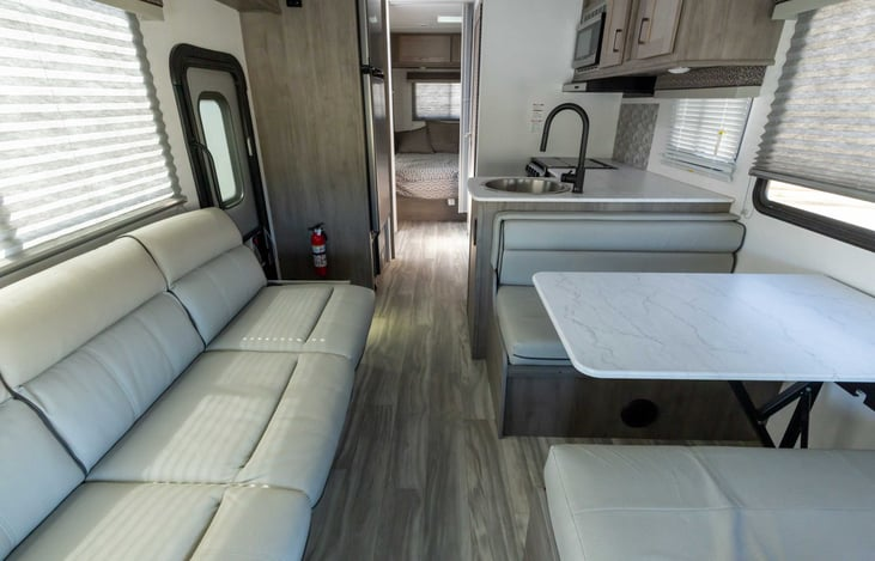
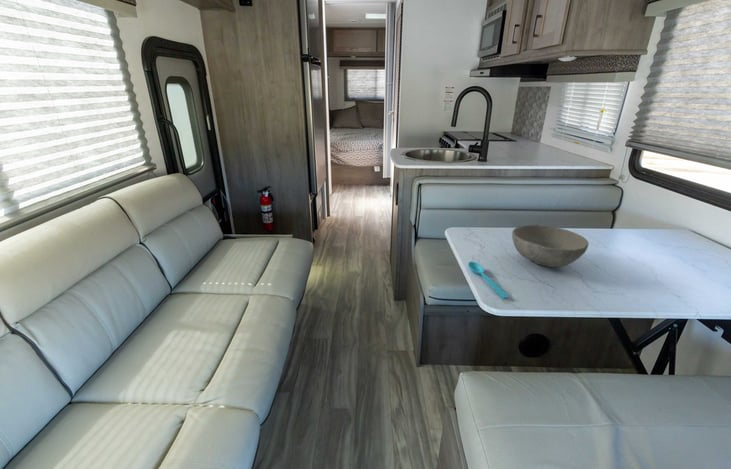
+ spoon [467,261,510,299]
+ bowl [511,224,589,268]
